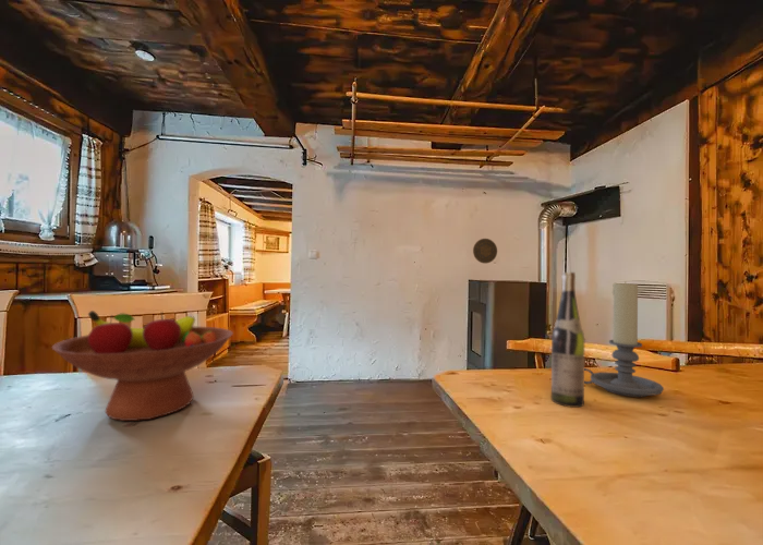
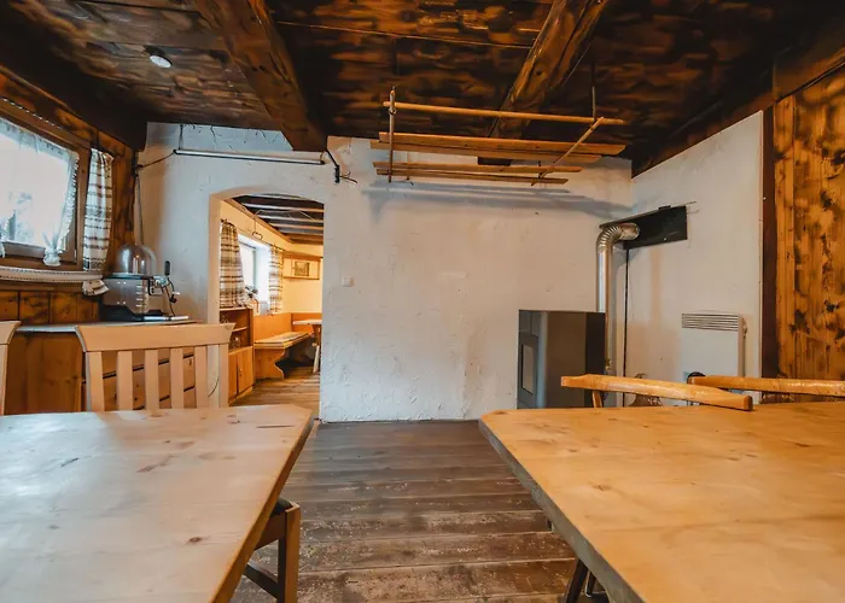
- fruit bowl [51,310,233,422]
- decorative plate [472,238,498,265]
- wine bottle [550,271,585,409]
- candle holder [584,280,665,398]
